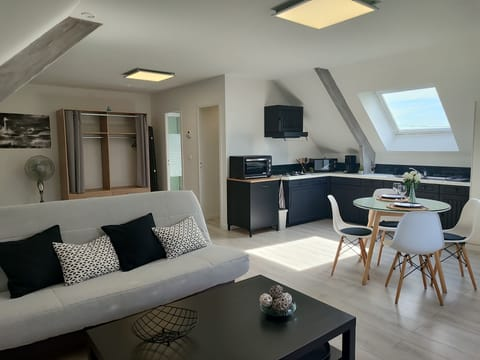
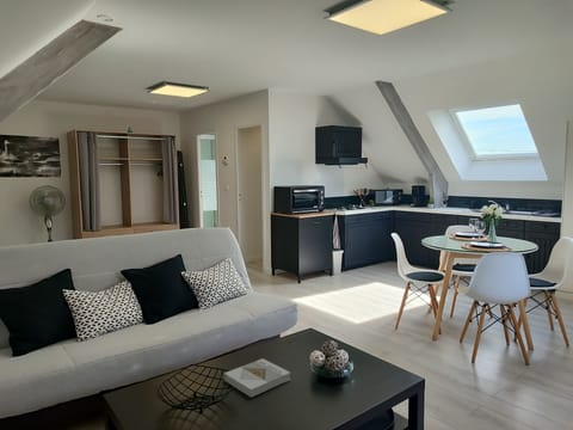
+ book [223,357,291,398]
